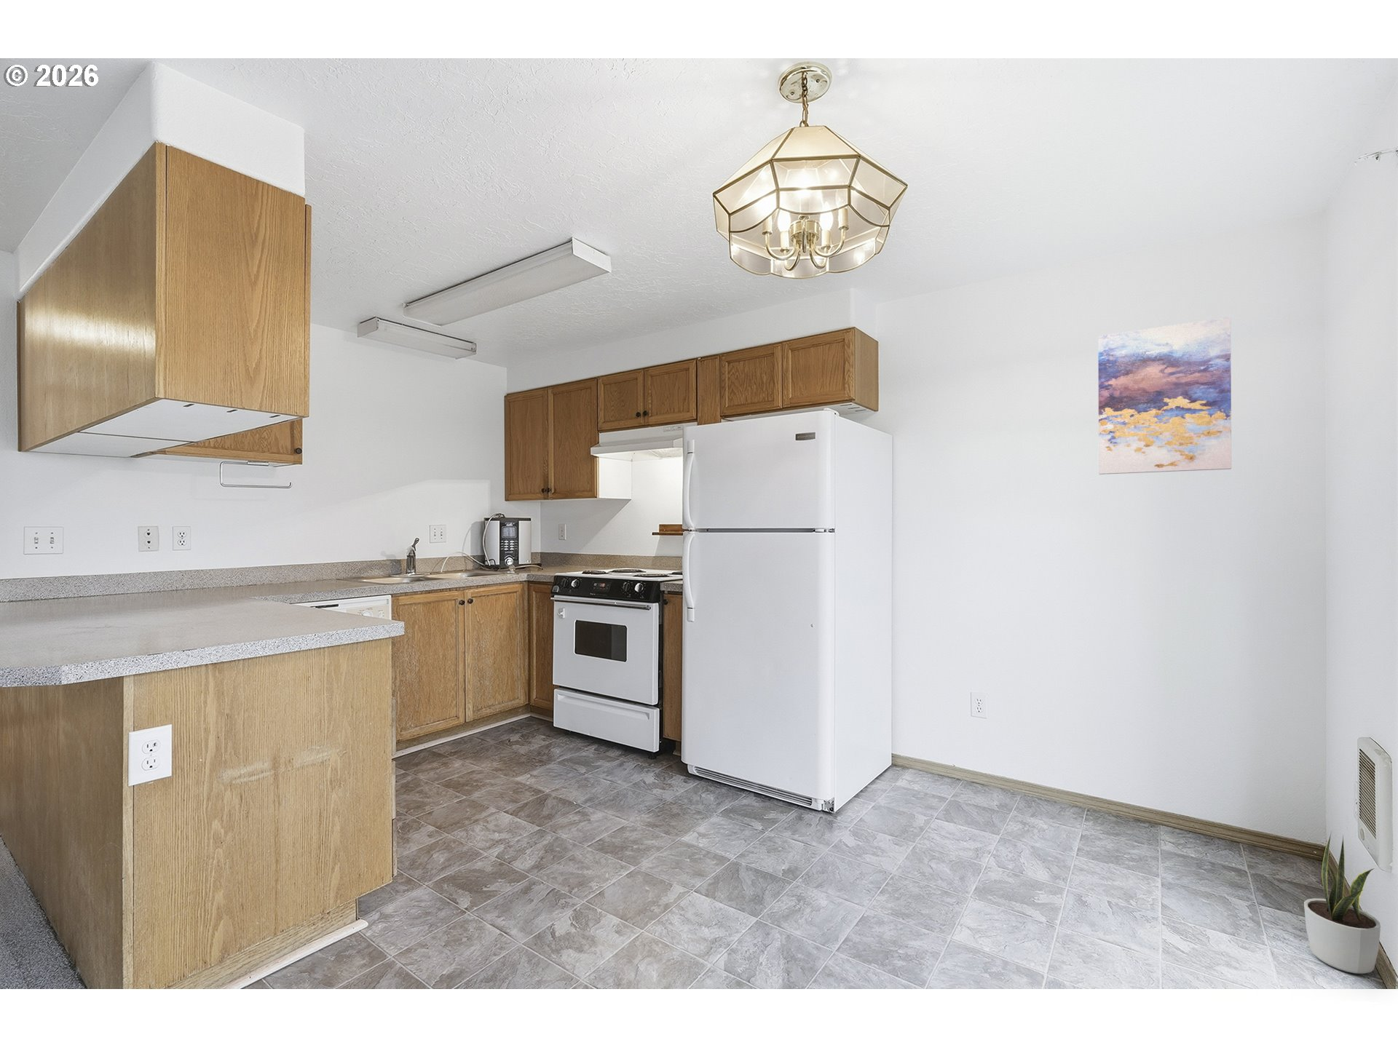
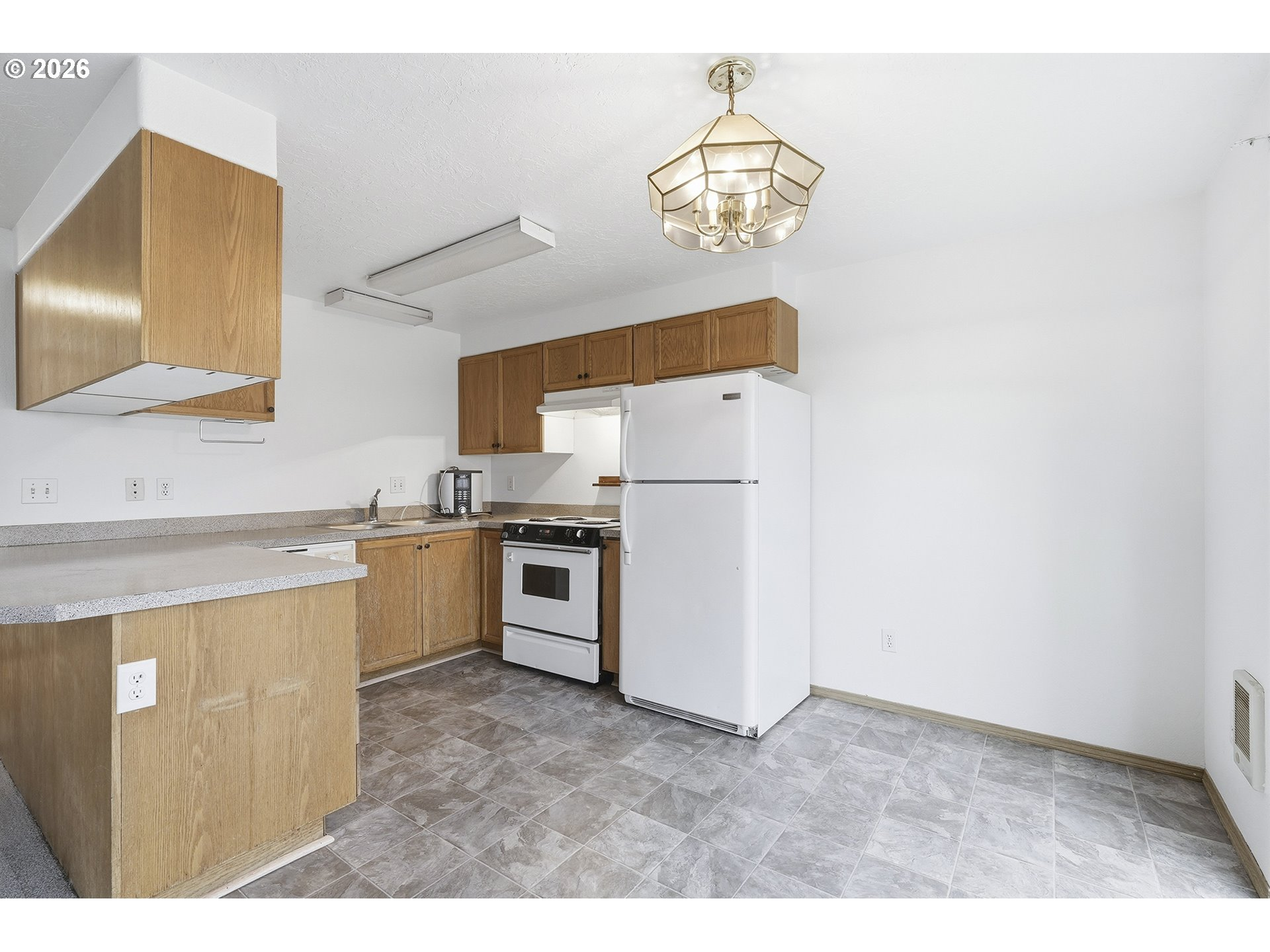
- potted plant [1303,831,1381,974]
- wall art [1097,317,1232,476]
